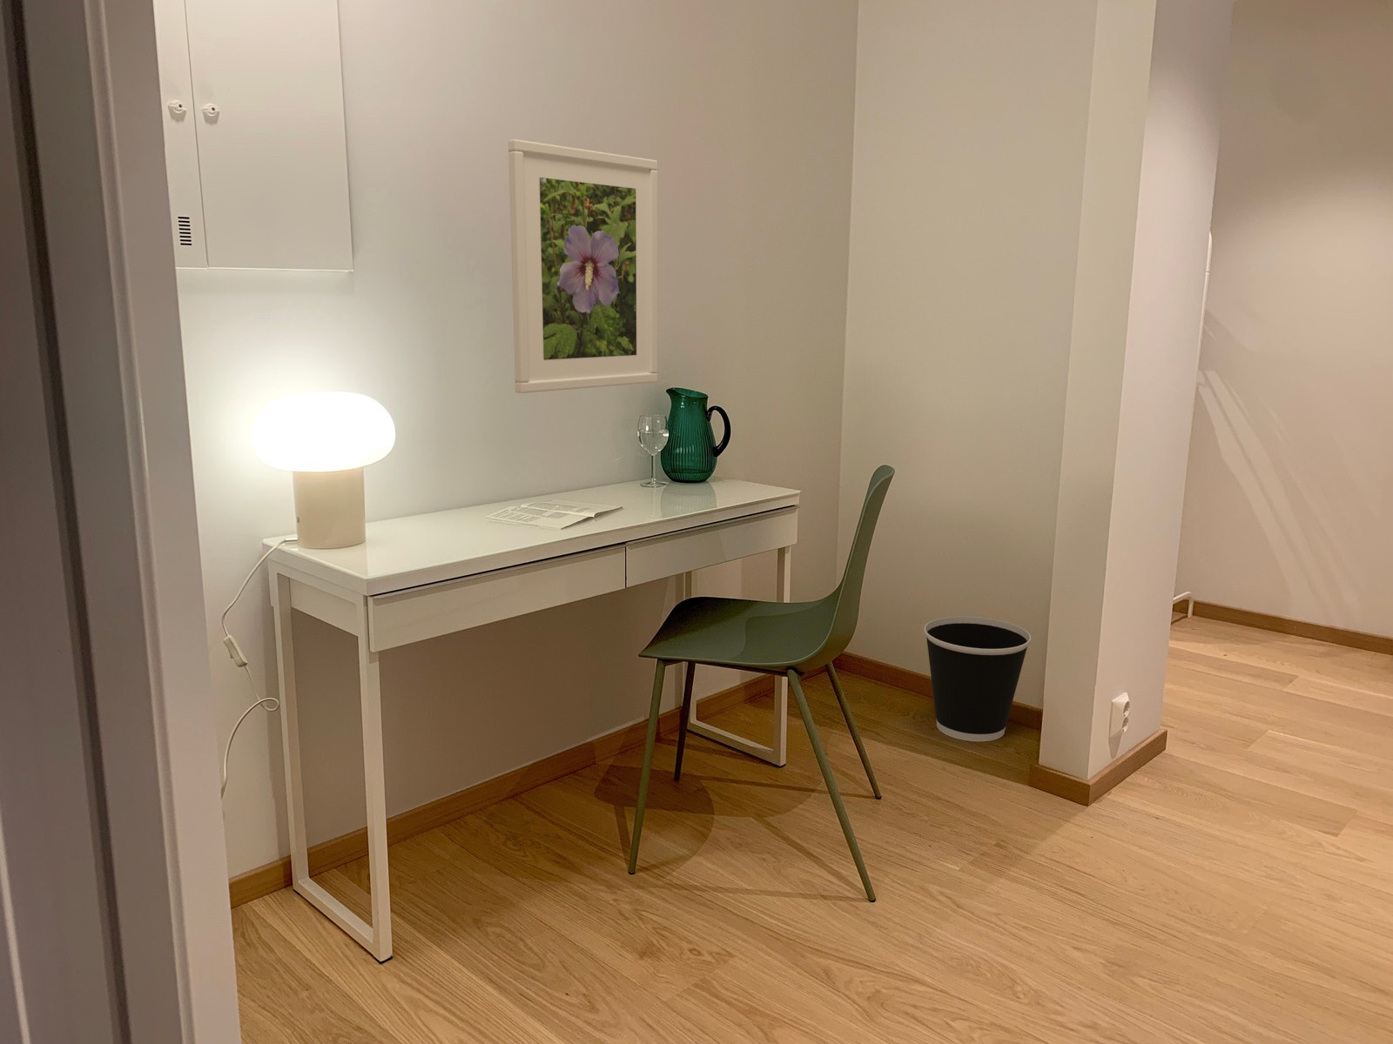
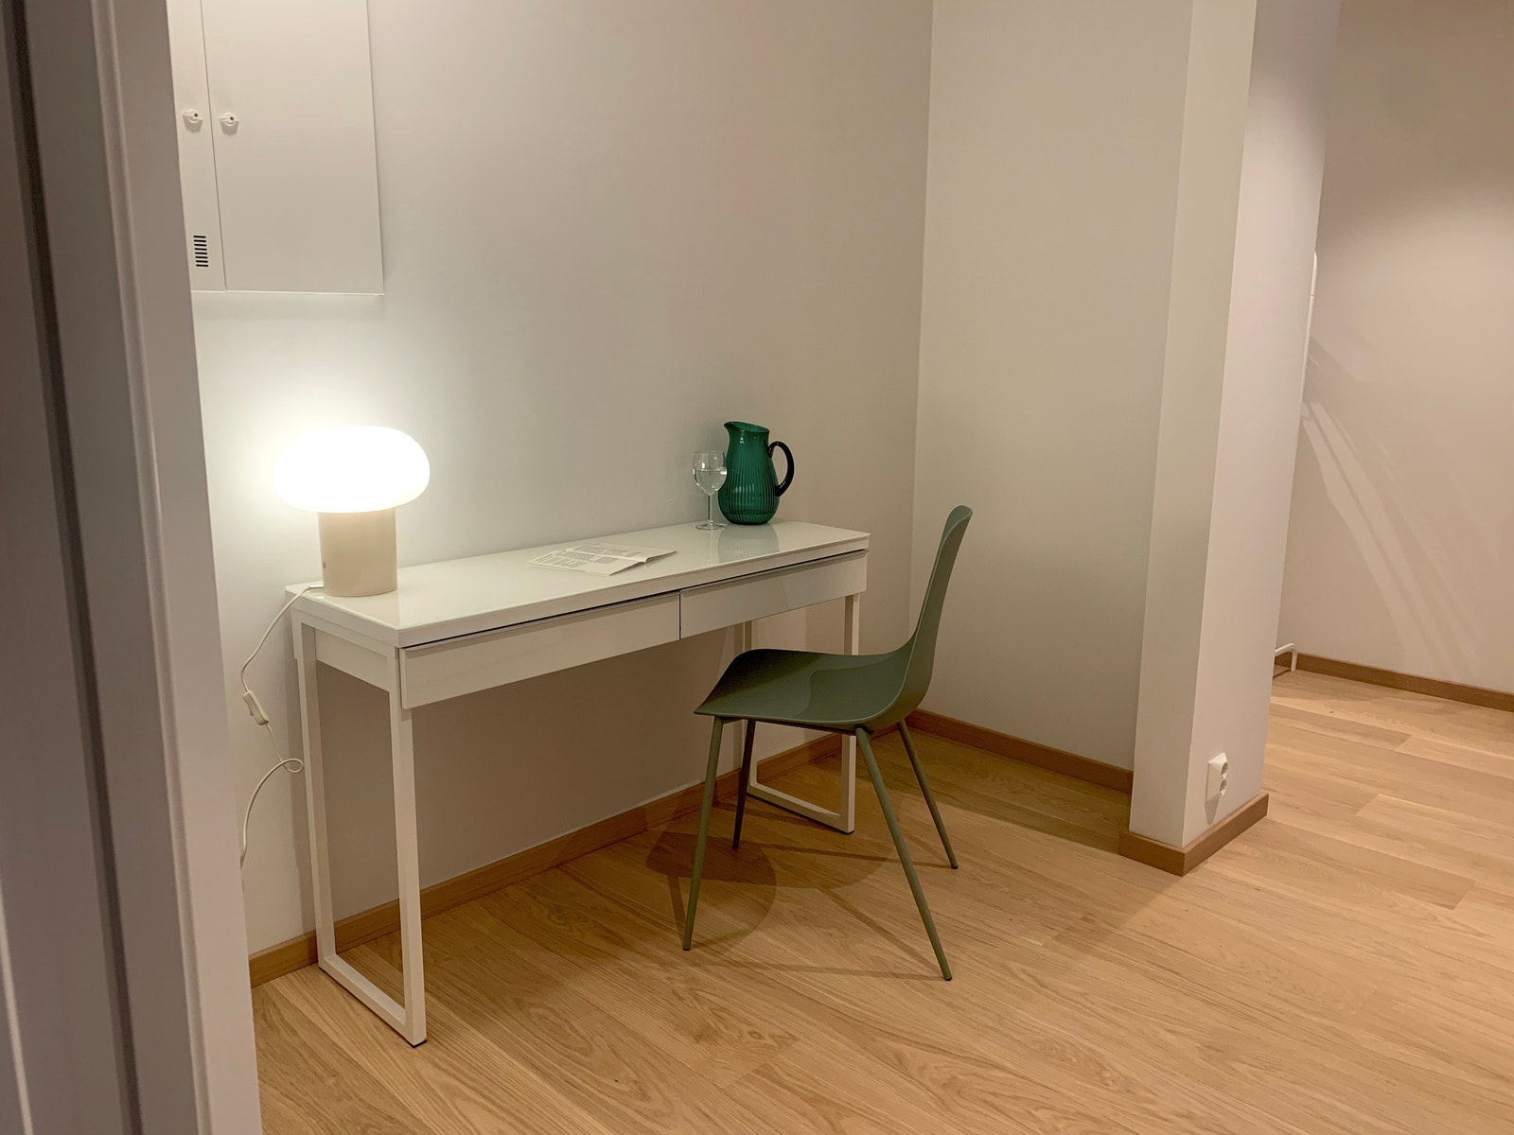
- wastebasket [922,616,1032,742]
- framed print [508,138,658,394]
